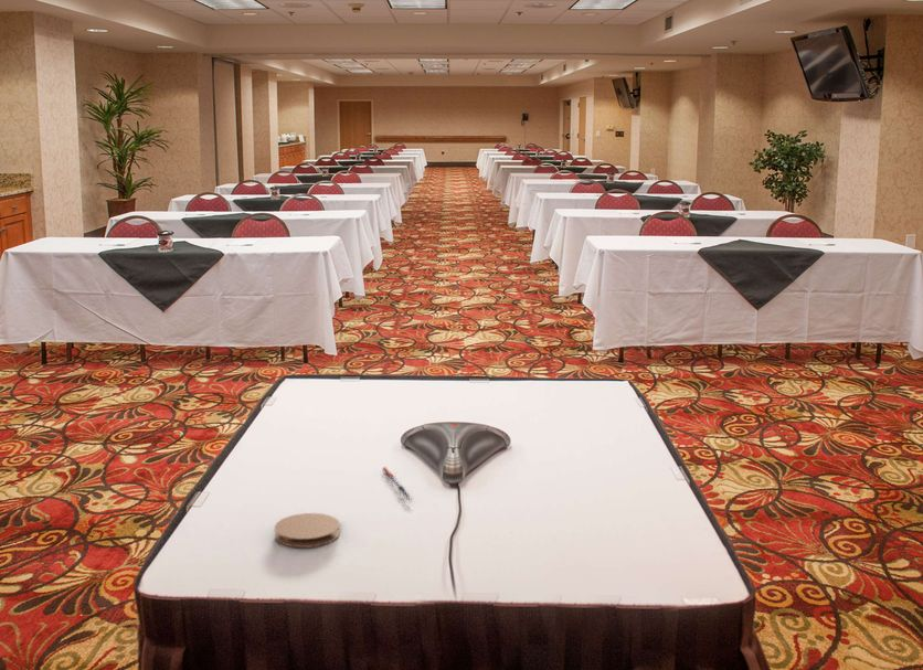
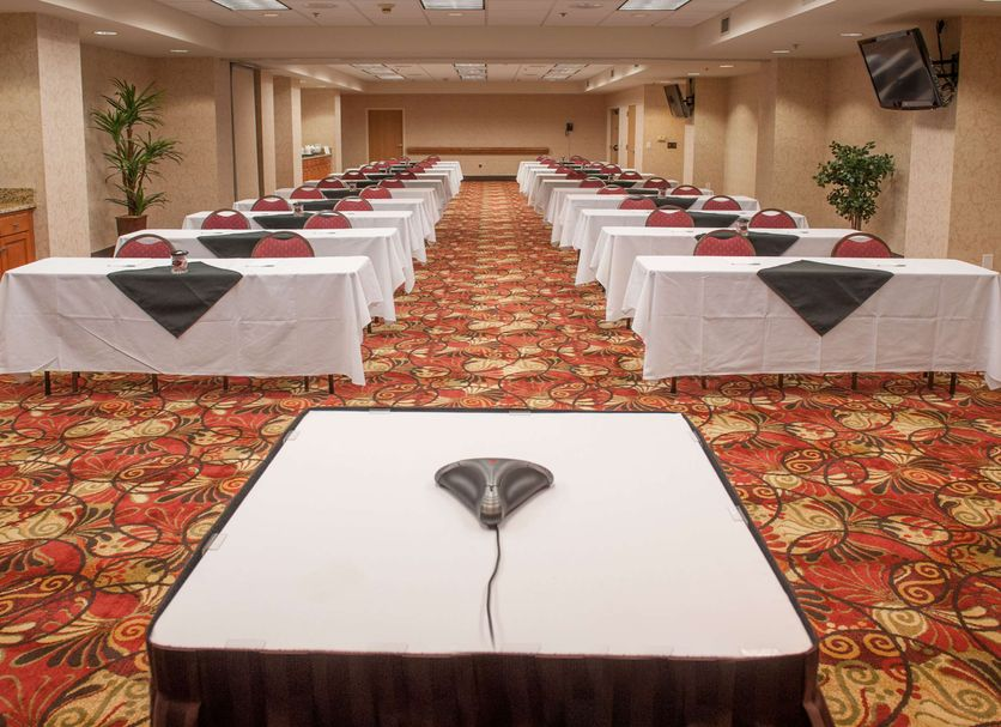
- coaster [274,512,341,549]
- pen [382,466,413,500]
